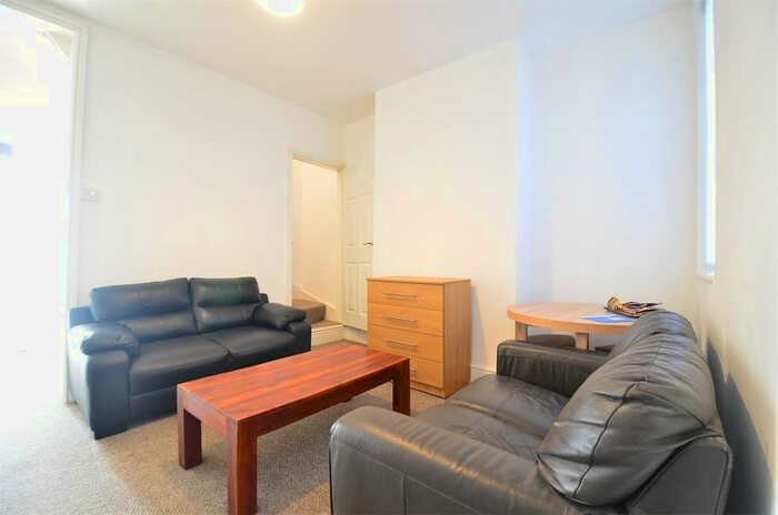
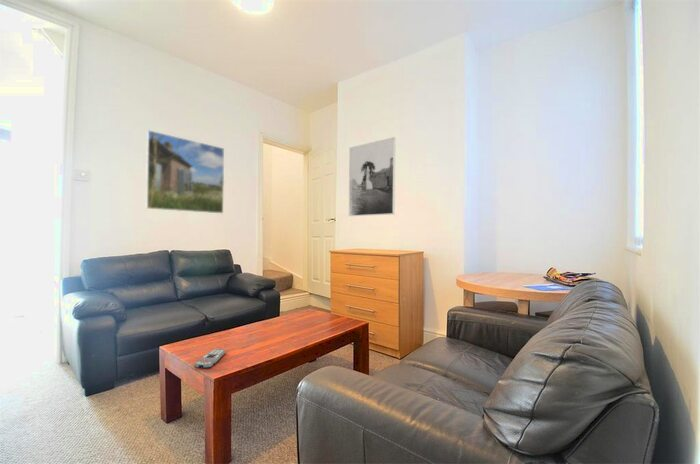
+ remote control [193,348,227,369]
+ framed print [348,136,396,217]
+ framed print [145,129,225,214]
